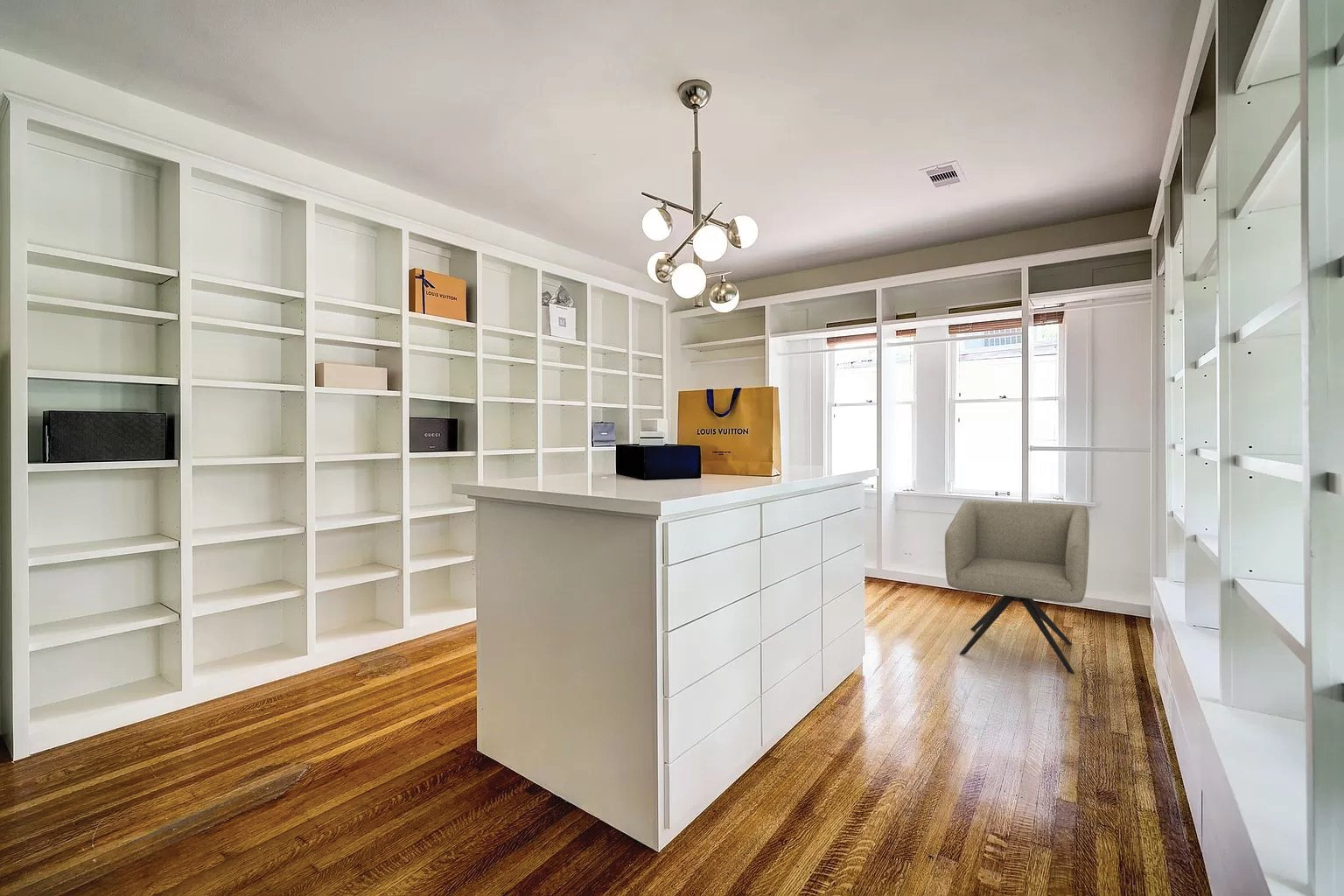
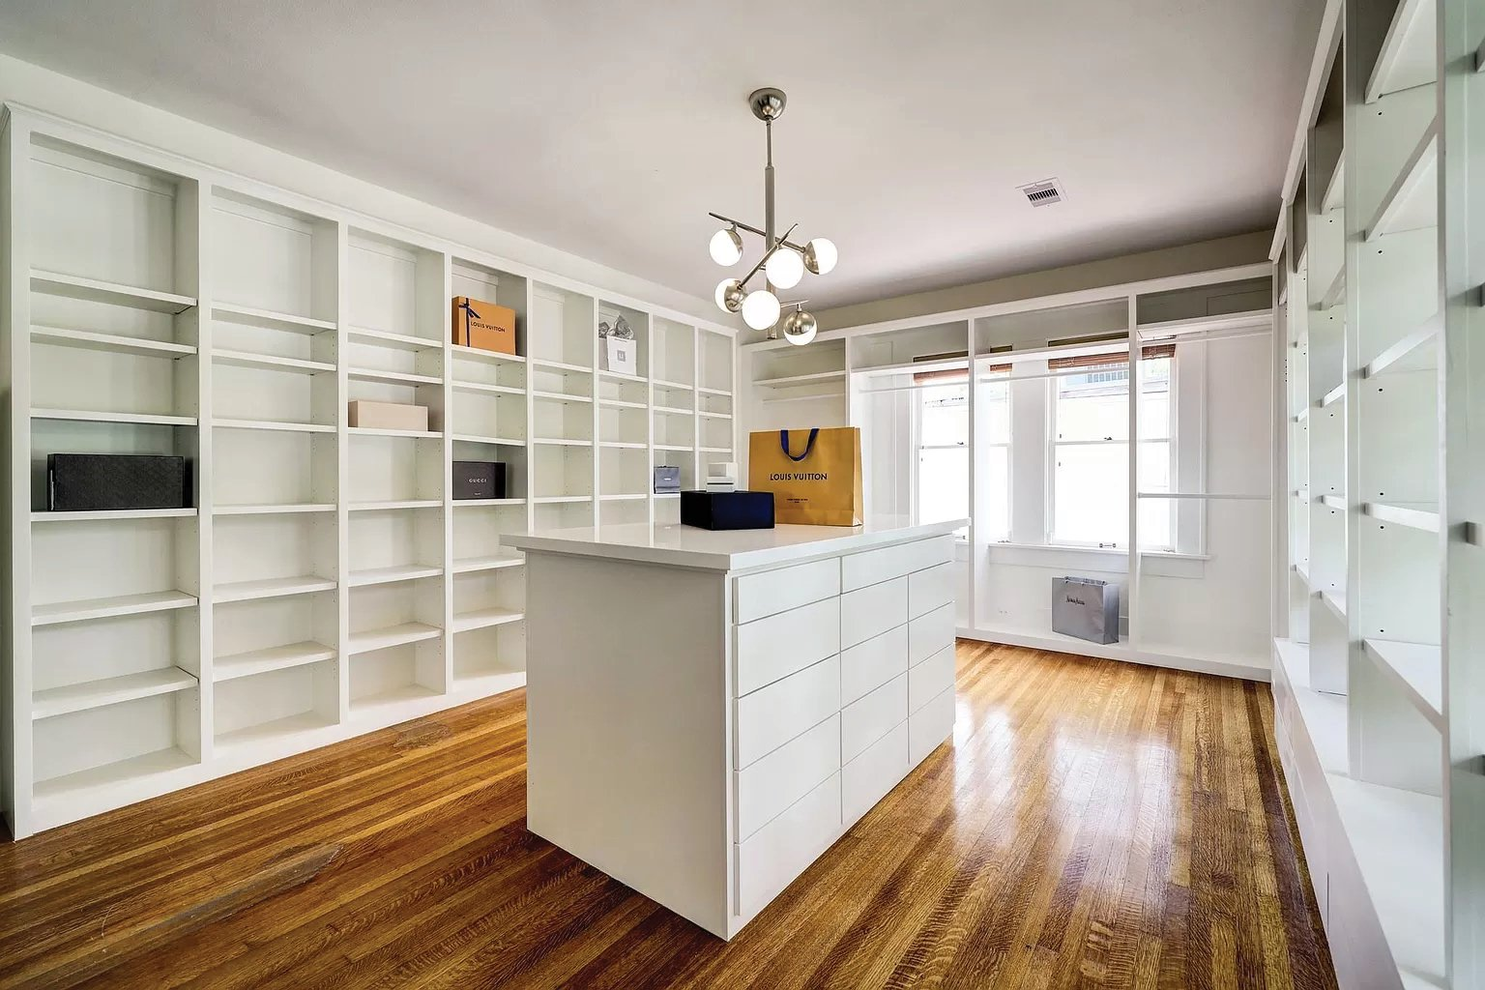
- chair [944,499,1090,675]
